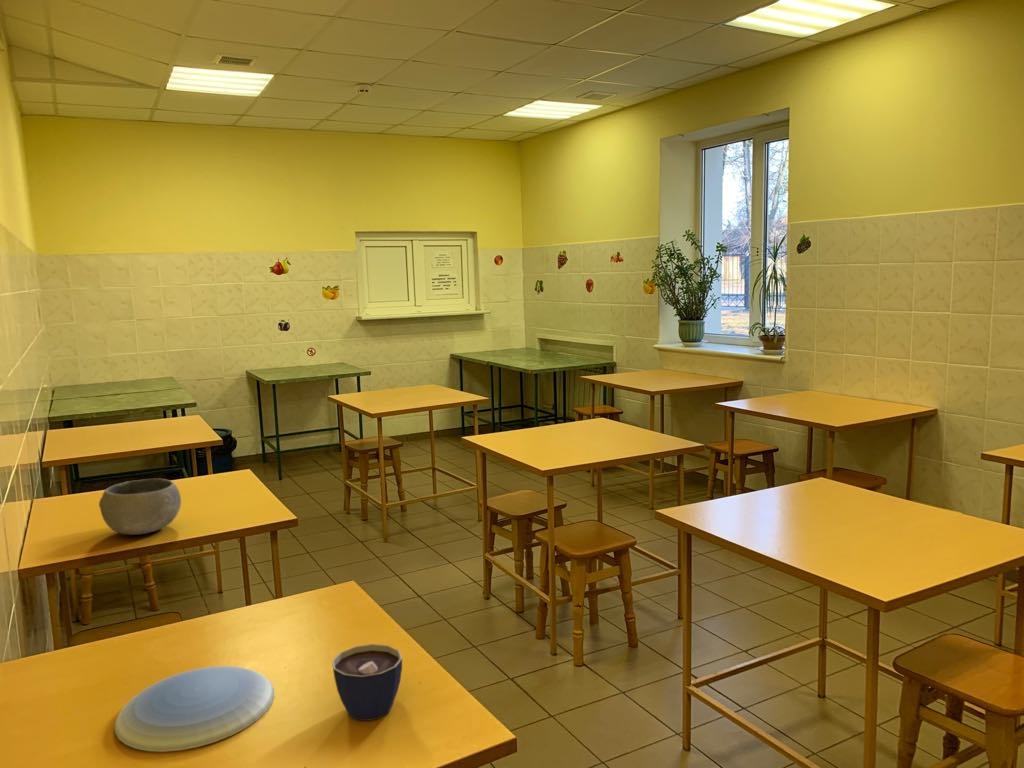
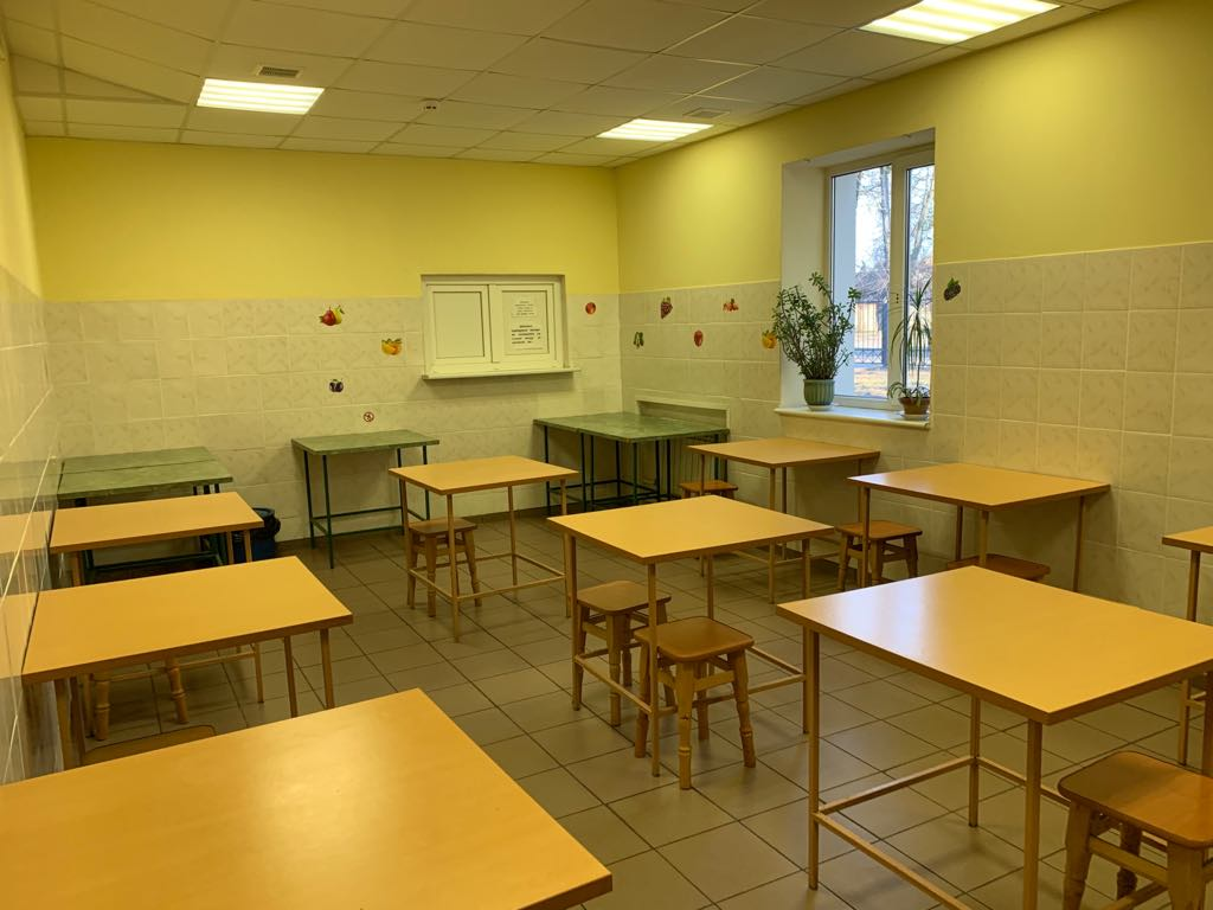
- cup [331,643,403,722]
- bowl [98,478,182,536]
- plate [114,665,275,752]
